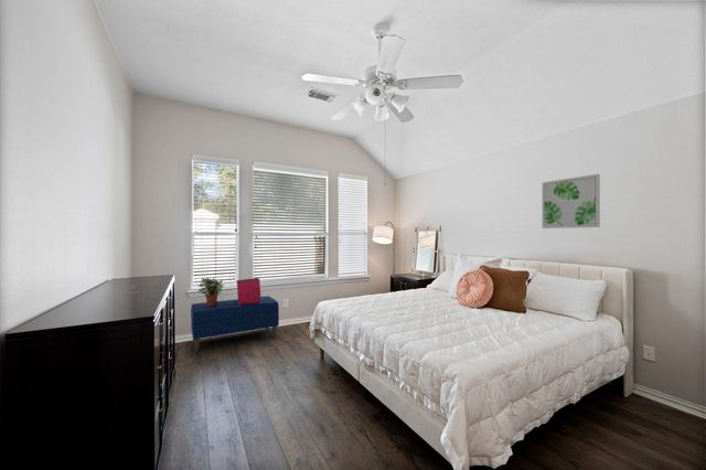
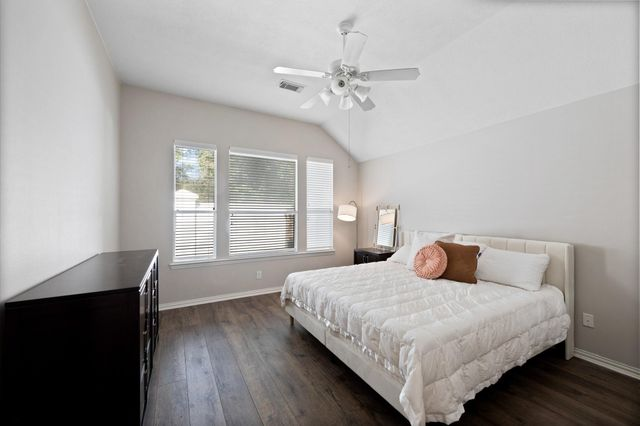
- potted plant [197,277,225,307]
- bench [190,295,280,353]
- wall art [542,173,601,229]
- storage bin [236,277,261,305]
